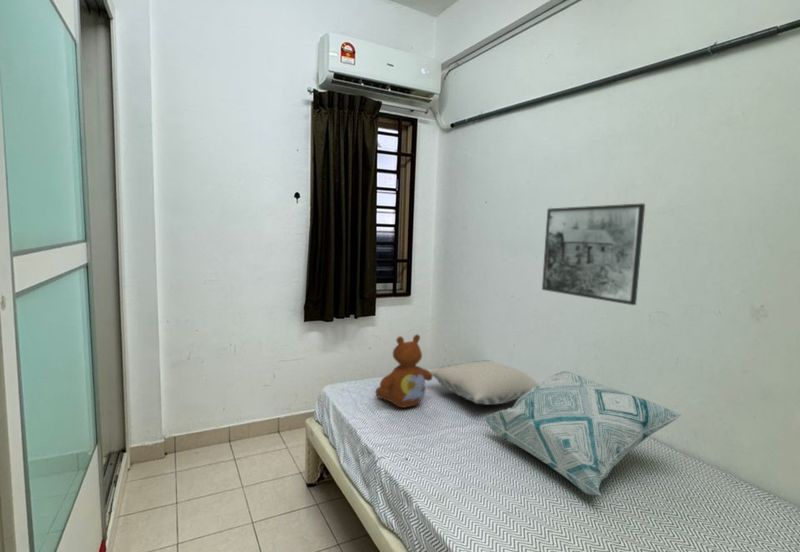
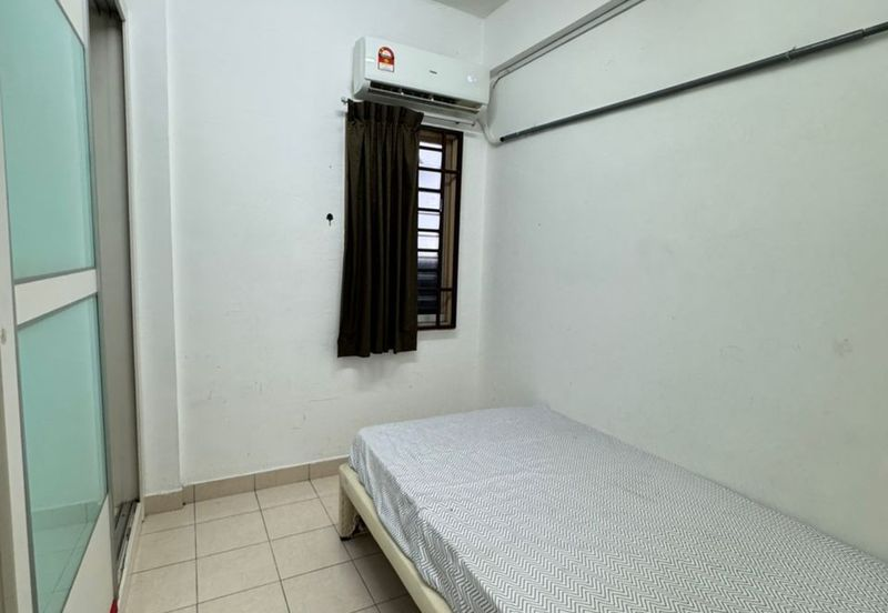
- pillow [428,359,540,406]
- decorative pillow [484,369,684,497]
- teddy bear [374,333,433,409]
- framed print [541,202,646,306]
